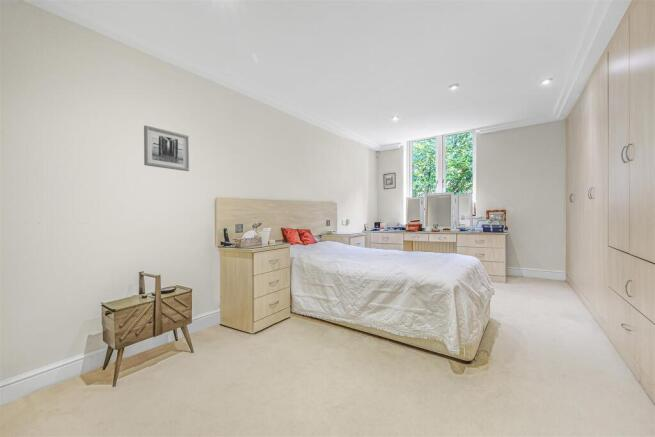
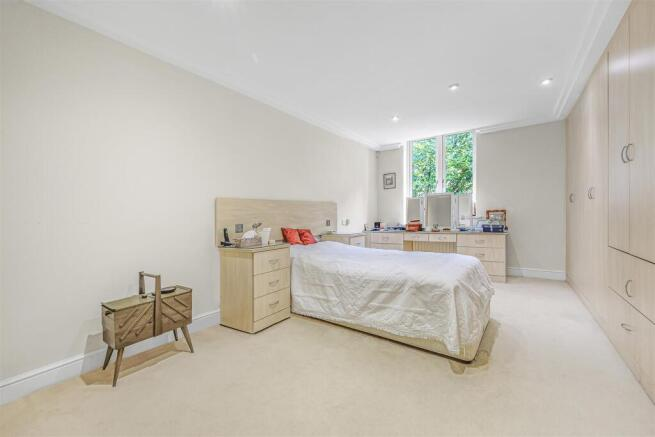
- wall art [143,124,191,172]
